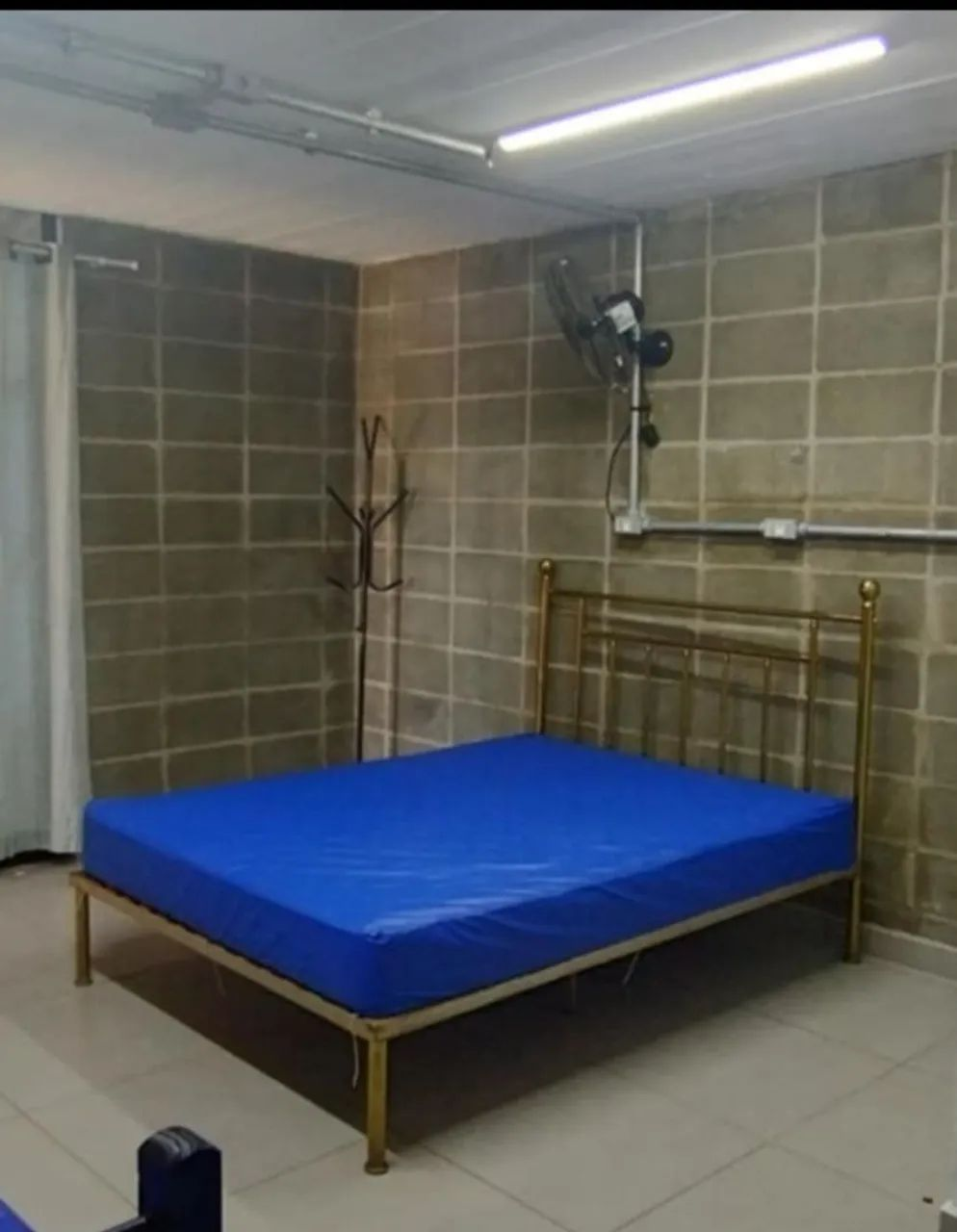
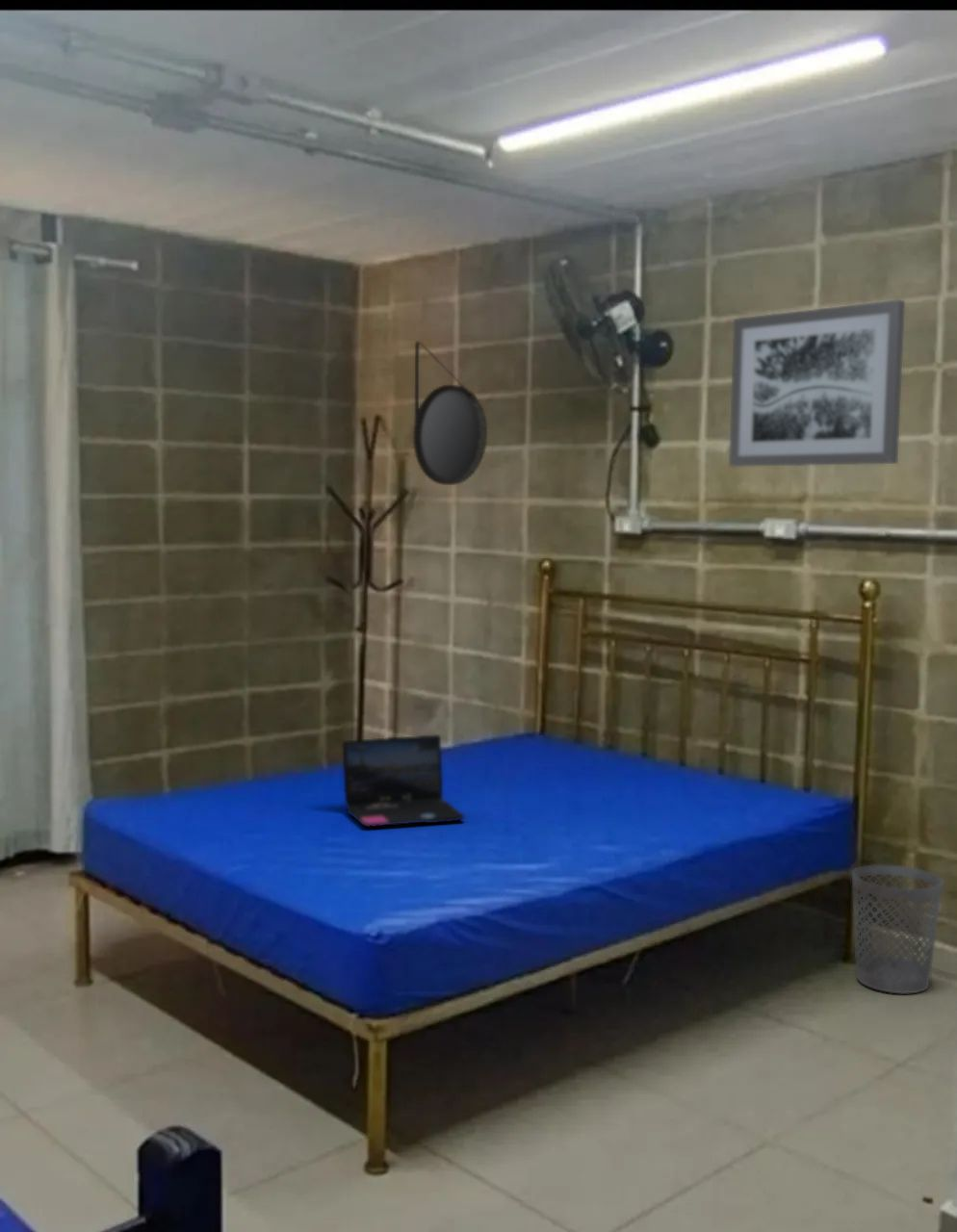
+ wall art [728,298,906,468]
+ laptop [342,733,466,828]
+ wastebasket [851,863,944,995]
+ home mirror [412,341,488,486]
